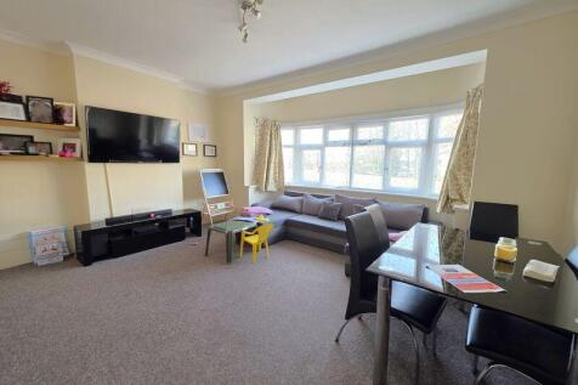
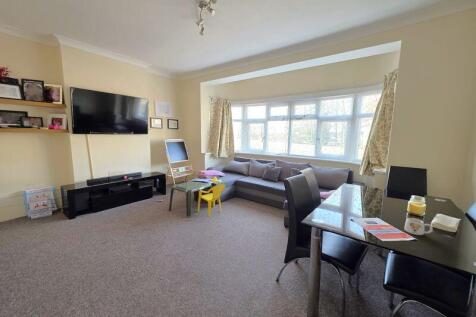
+ mug [404,217,434,236]
